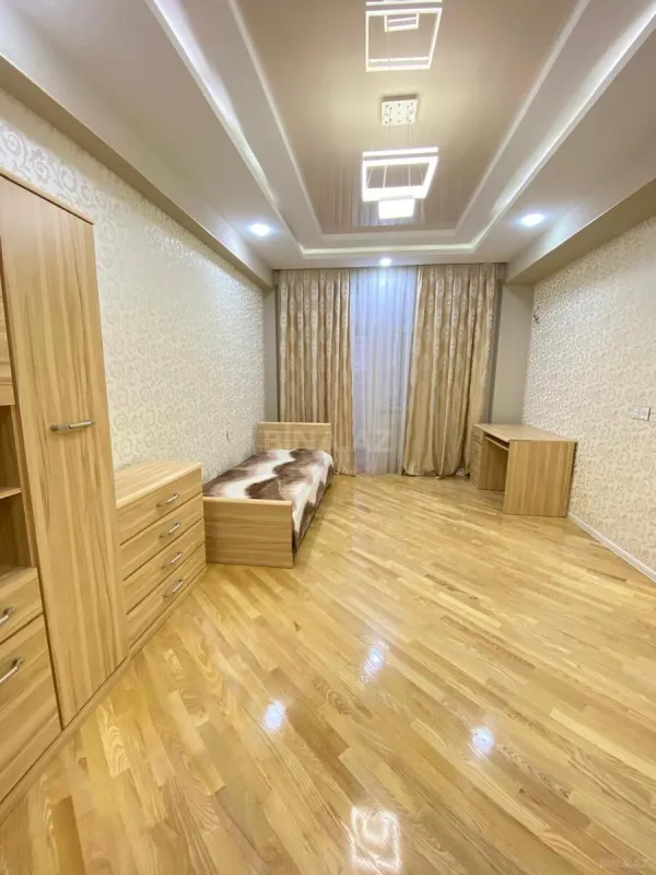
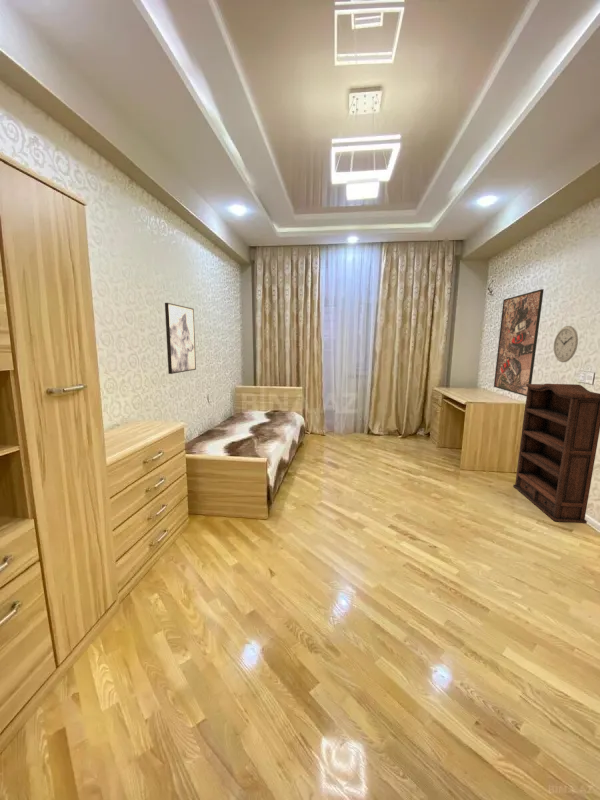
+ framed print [493,288,545,397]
+ bookshelf [512,383,600,525]
+ wall art [164,302,197,375]
+ wall clock [553,325,579,363]
